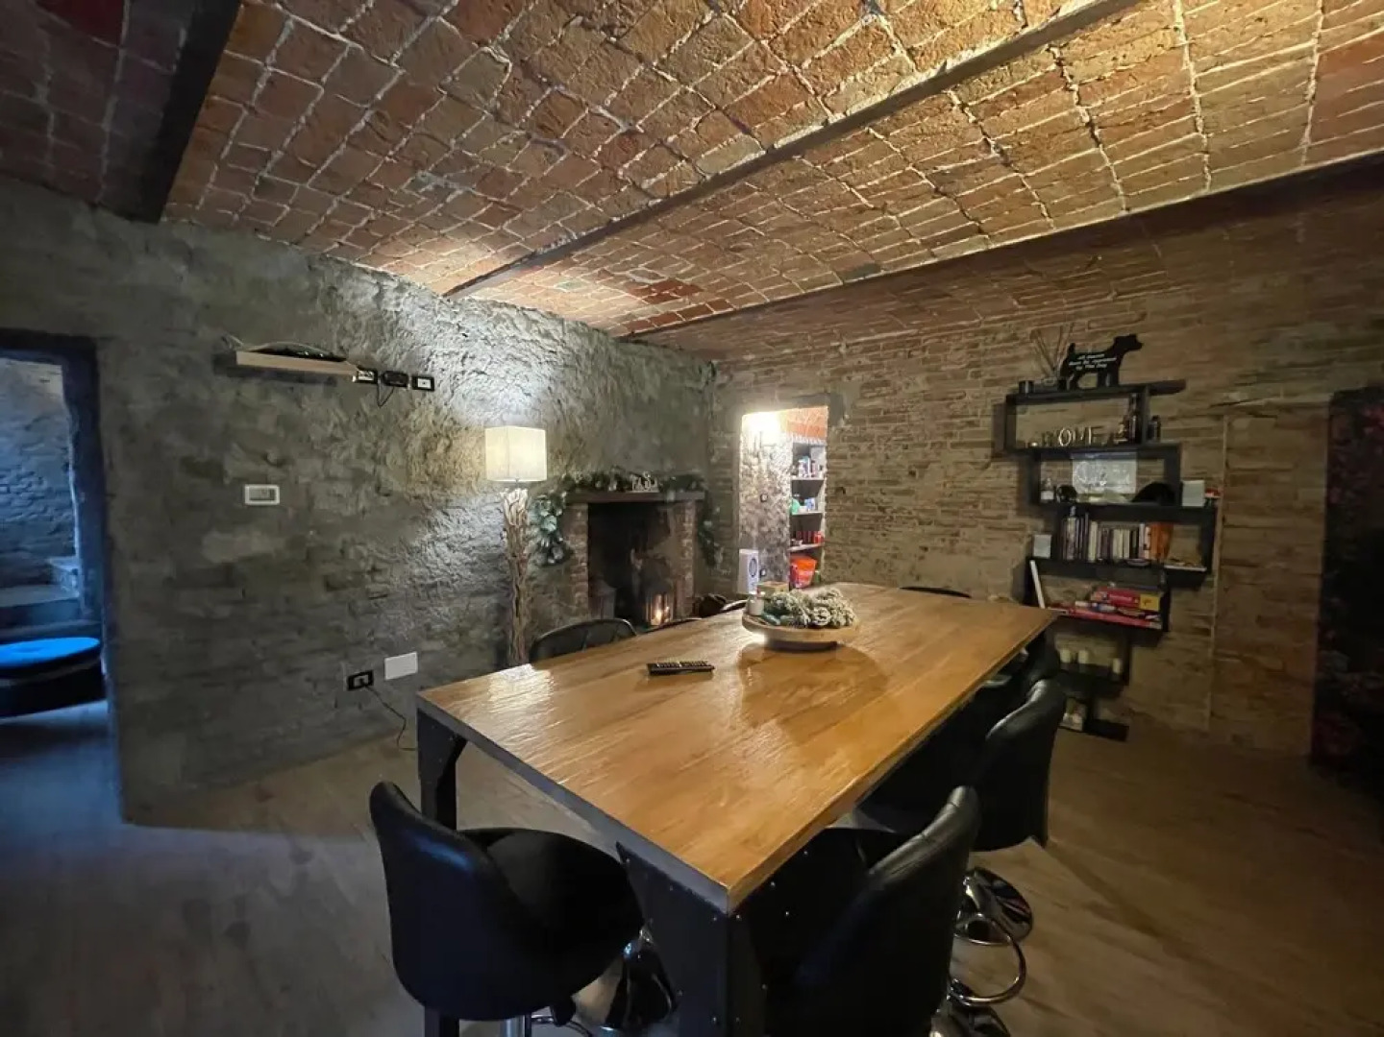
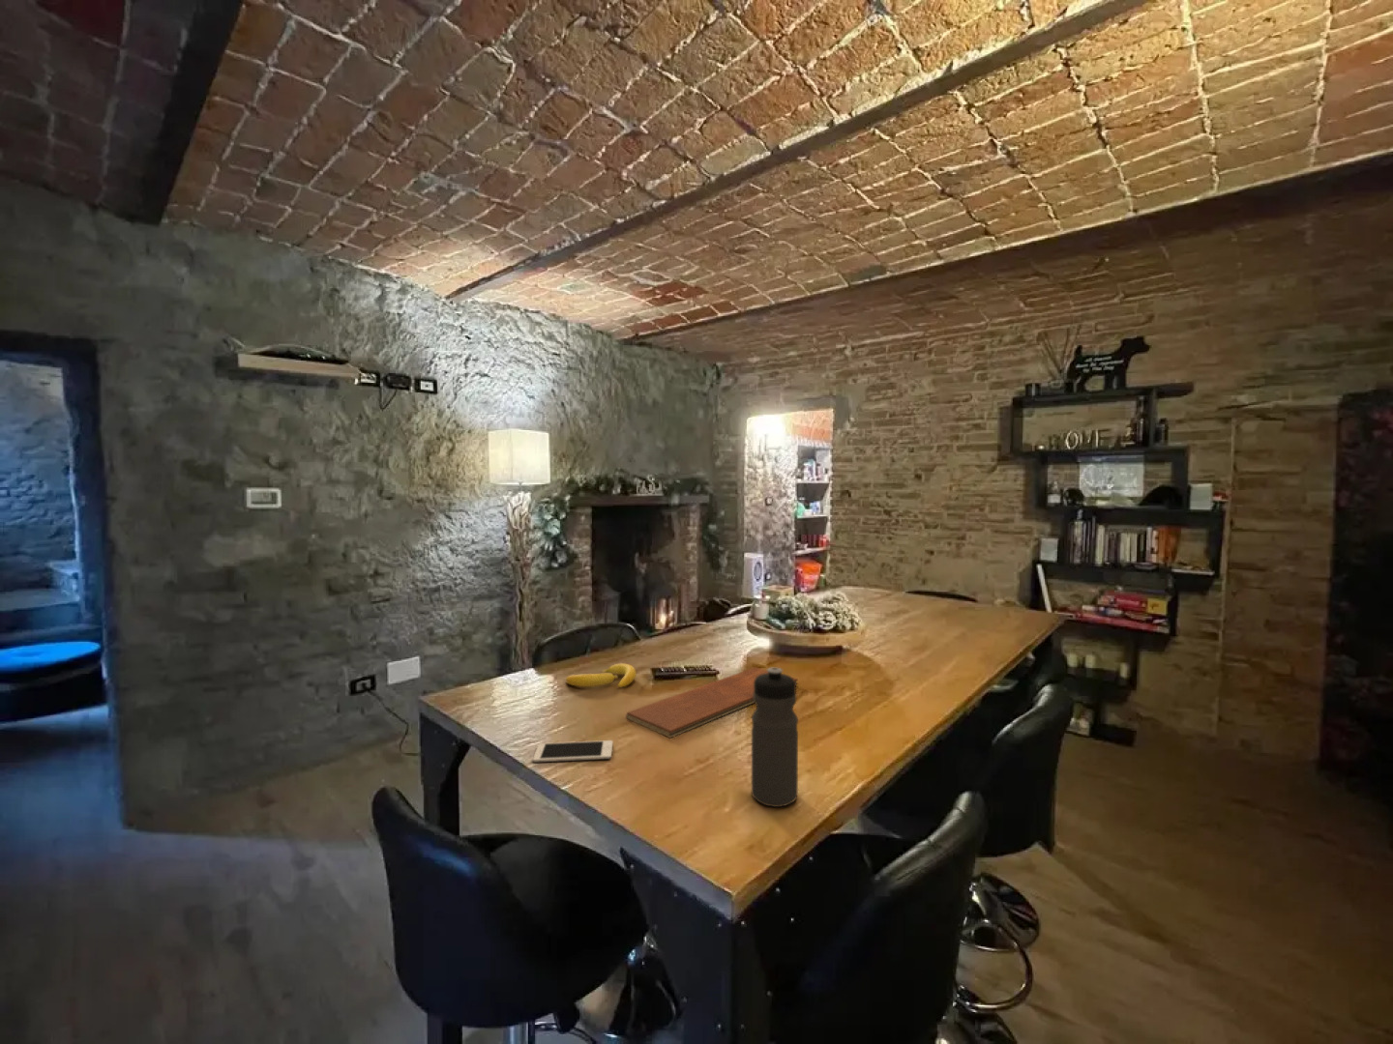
+ cell phone [532,739,613,763]
+ banana [565,662,636,689]
+ chopping board [625,666,799,738]
+ water bottle [750,667,799,808]
